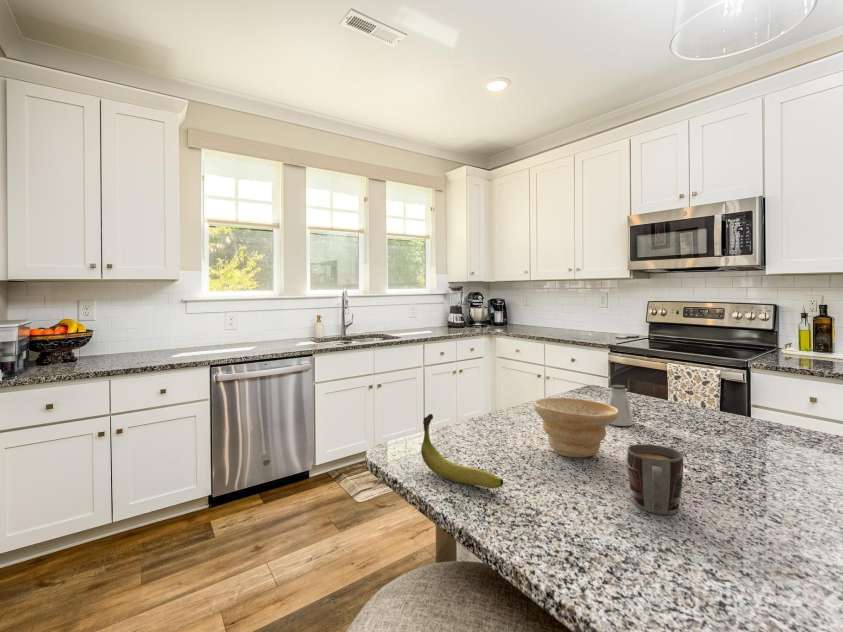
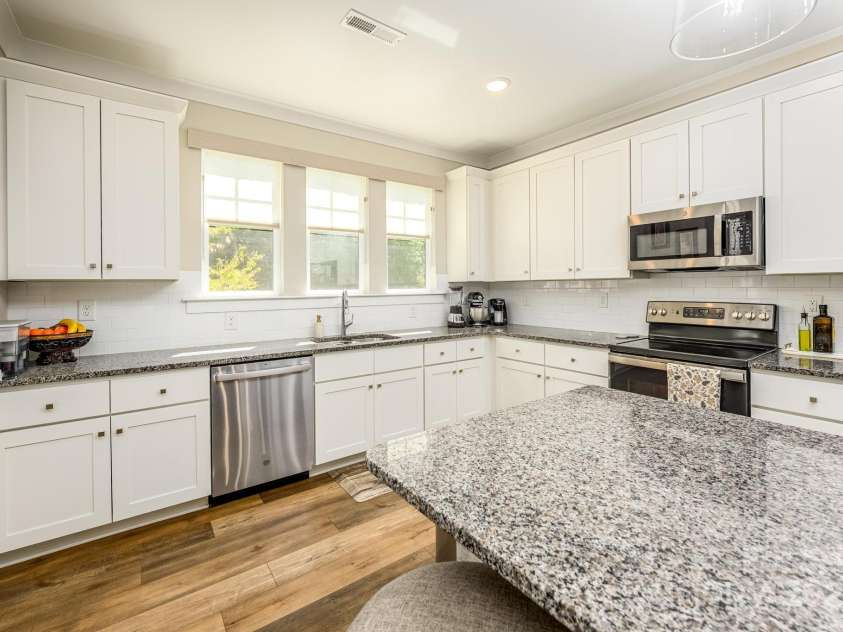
- mug [627,443,684,515]
- bowl [533,397,619,458]
- saltshaker [607,384,634,427]
- banana [420,413,504,489]
